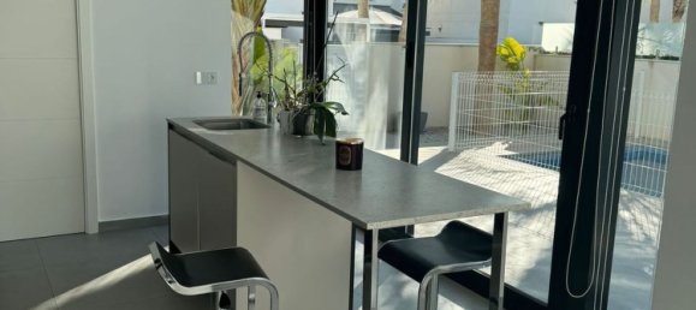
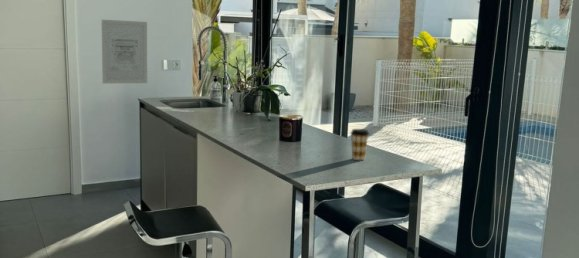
+ wall art [101,19,148,84]
+ coffee cup [349,128,370,161]
